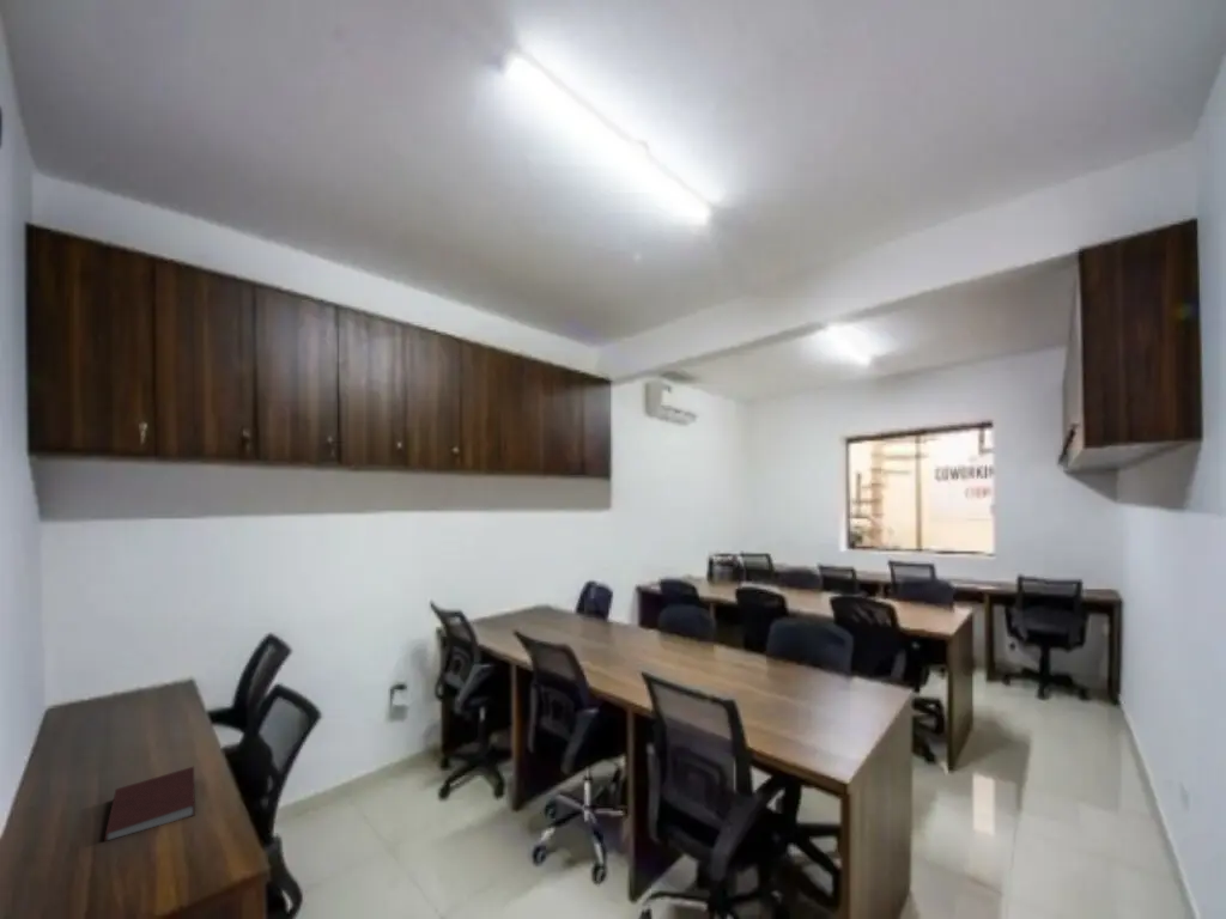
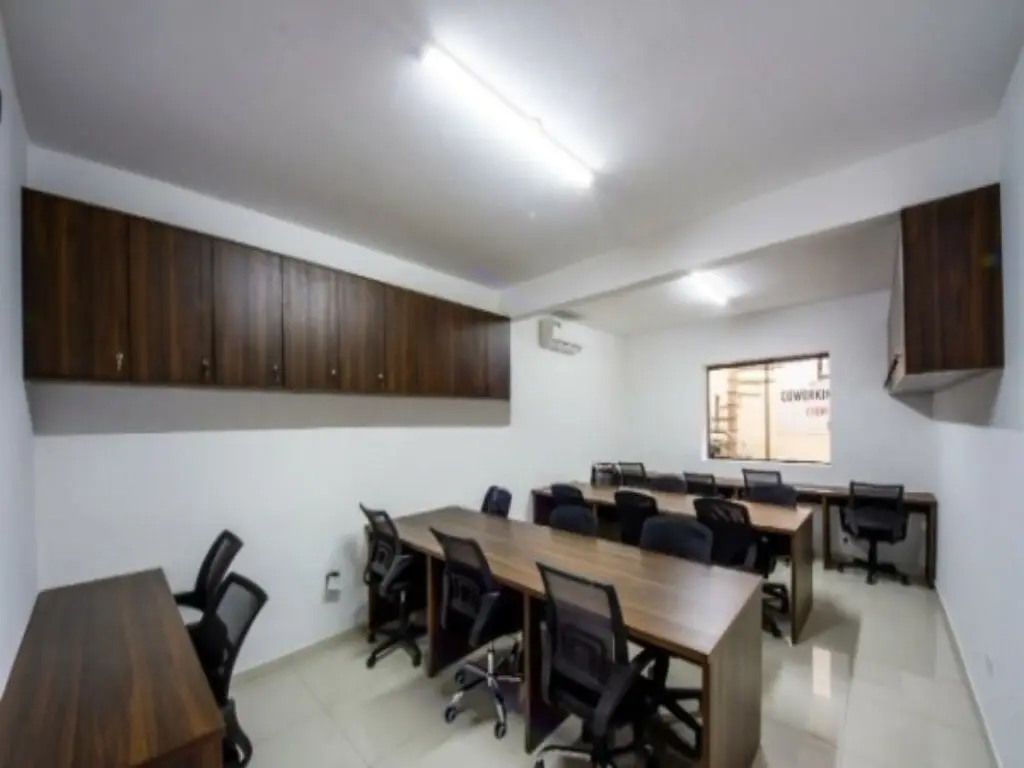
- notebook [103,766,196,842]
